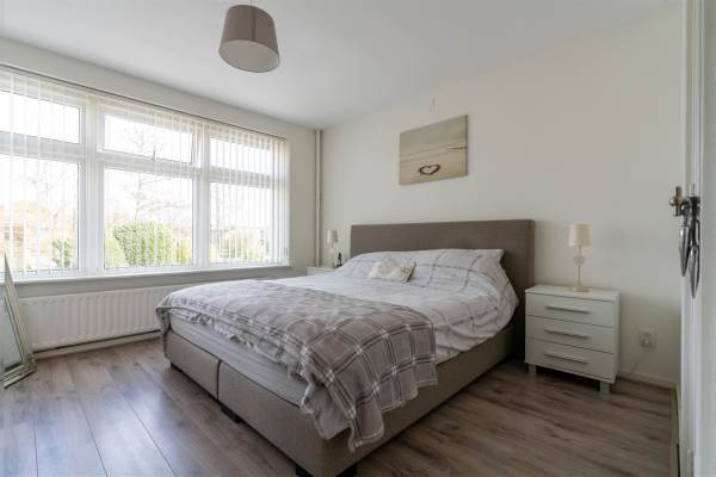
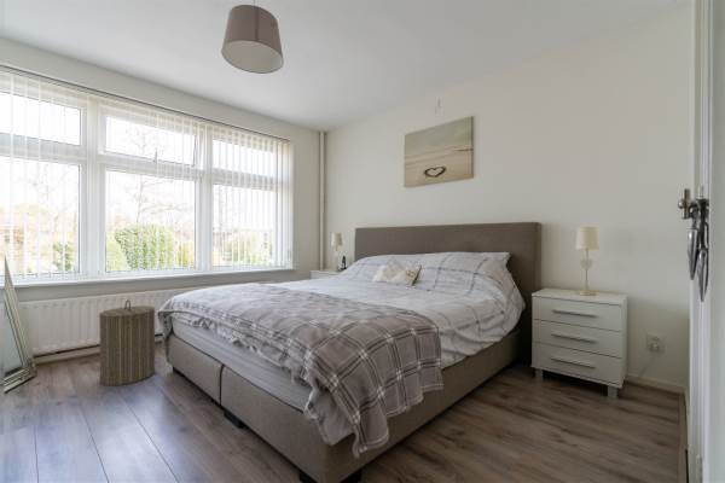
+ laundry hamper [98,298,156,386]
